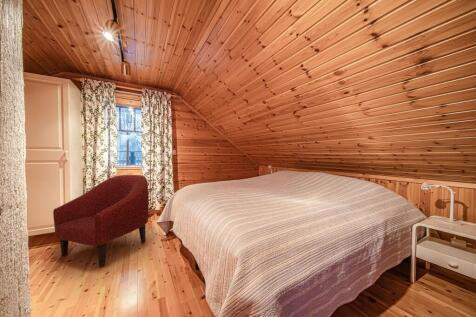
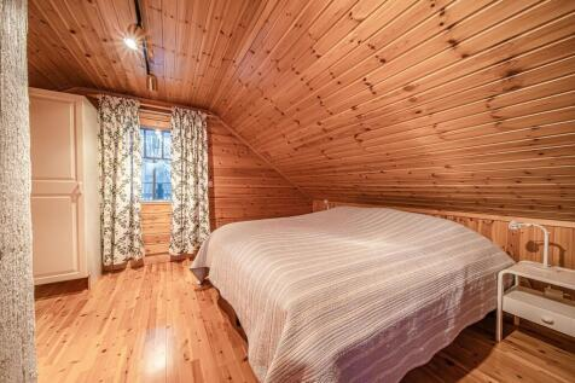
- armchair [52,174,150,268]
